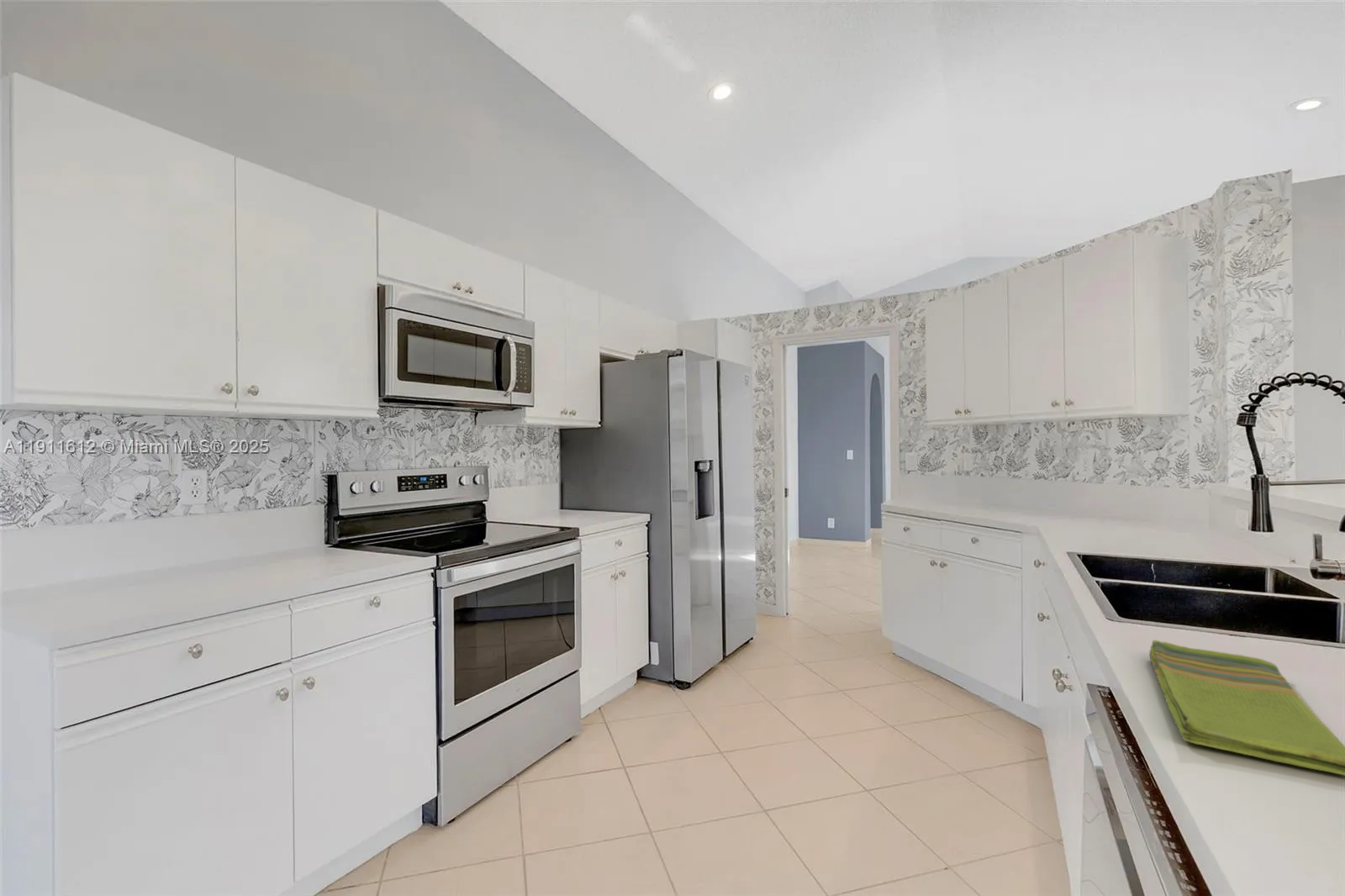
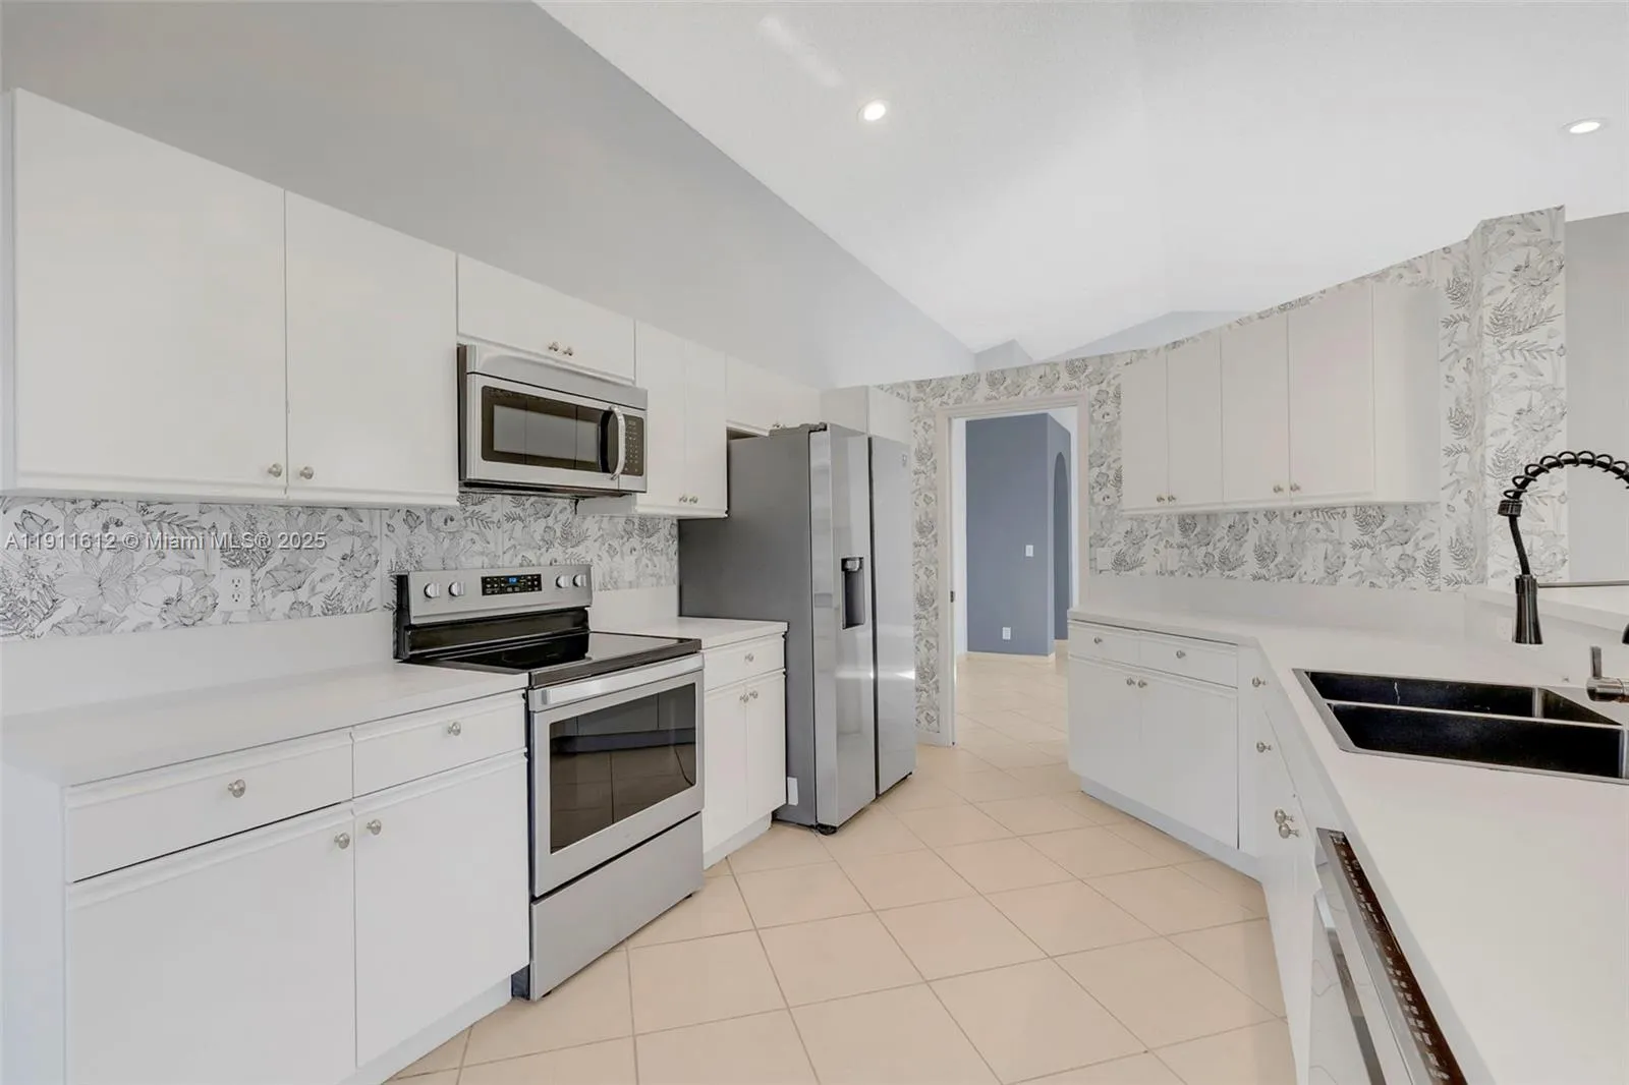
- dish towel [1148,639,1345,777]
